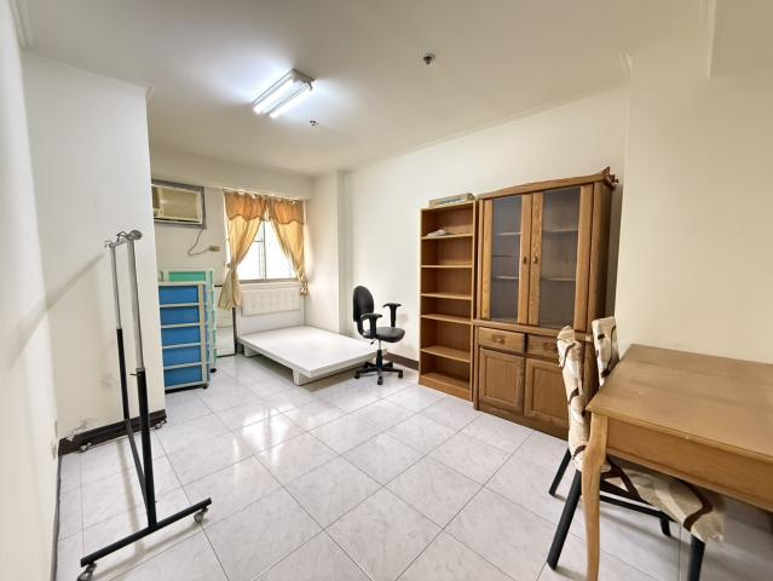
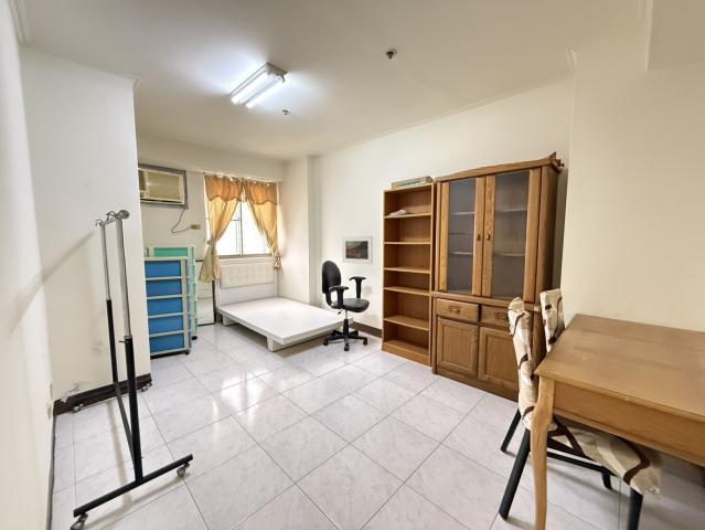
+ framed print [341,235,374,265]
